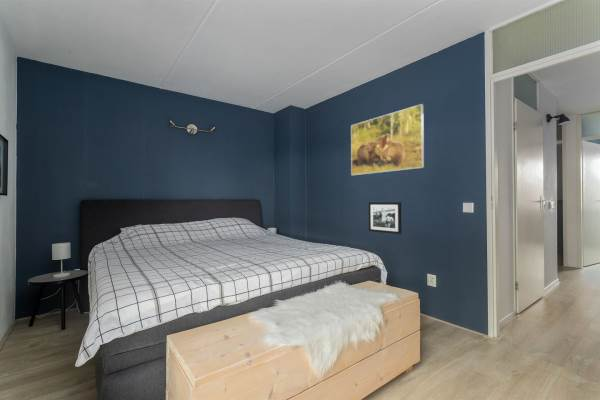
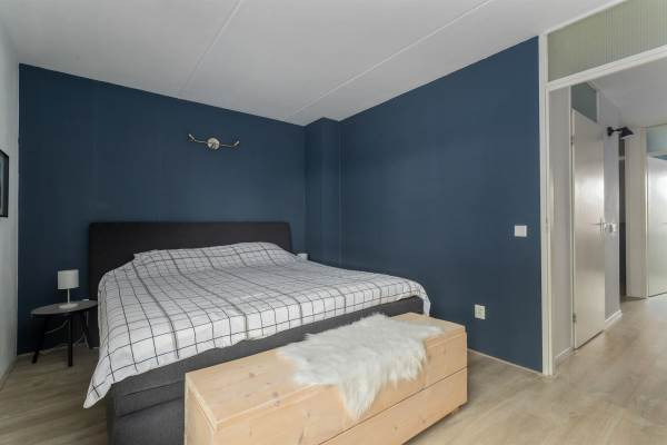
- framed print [350,103,425,176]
- picture frame [368,201,402,235]
